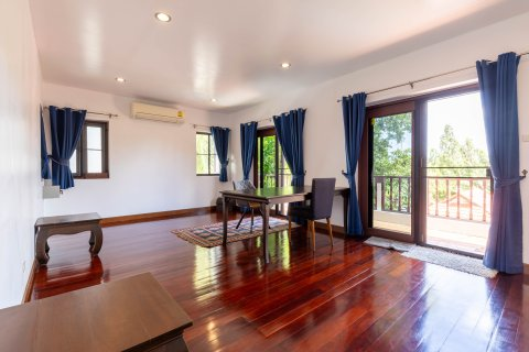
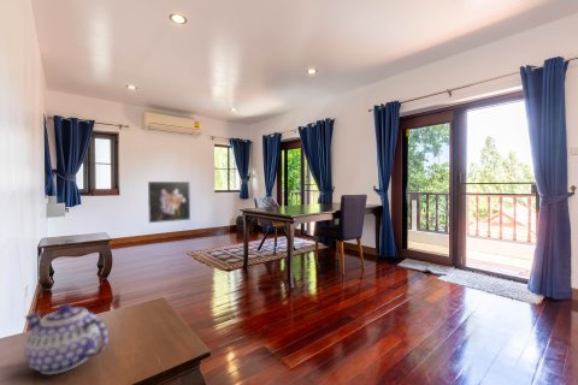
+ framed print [147,180,191,224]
+ teapot [23,302,110,375]
